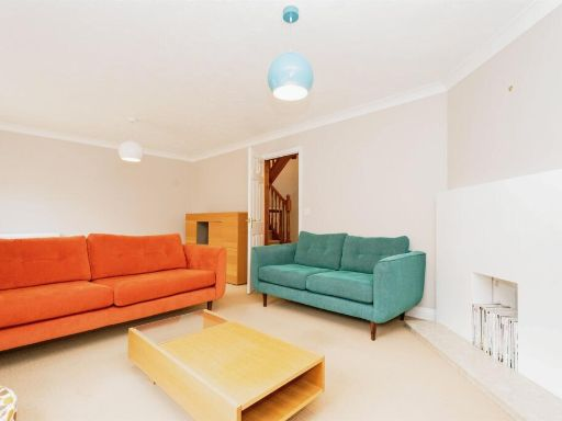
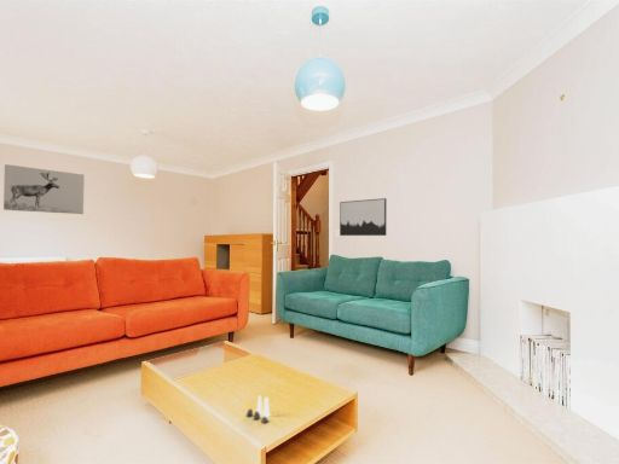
+ wall art [339,197,388,237]
+ salt and pepper shaker set [245,394,272,424]
+ wall art [2,163,85,215]
